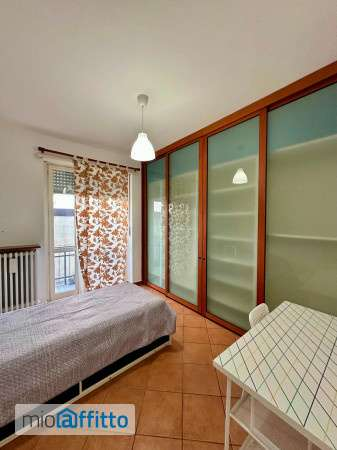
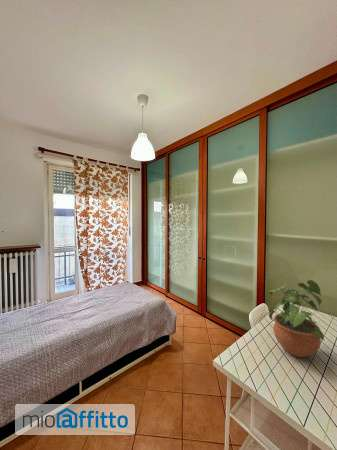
+ potted plant [268,279,325,359]
